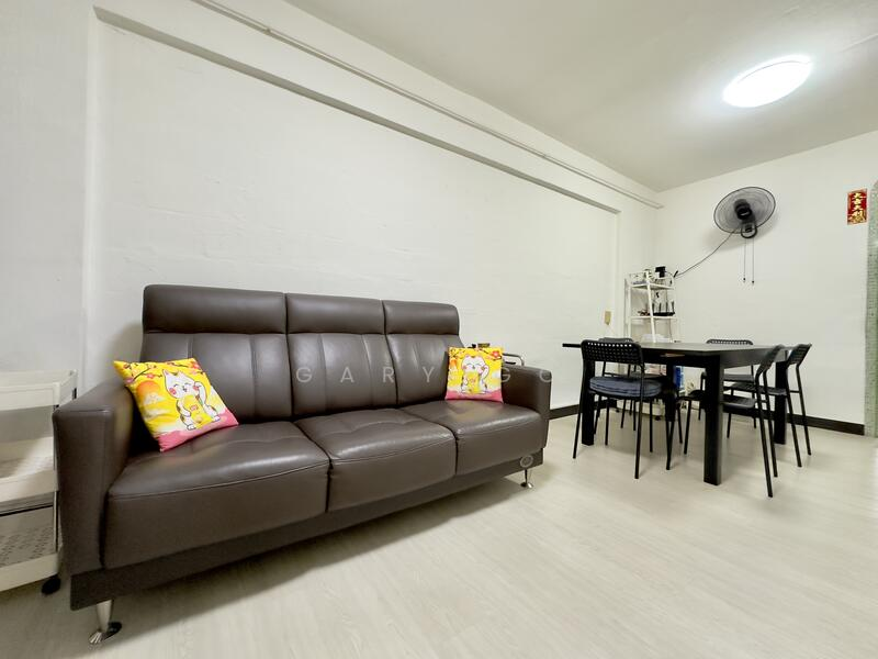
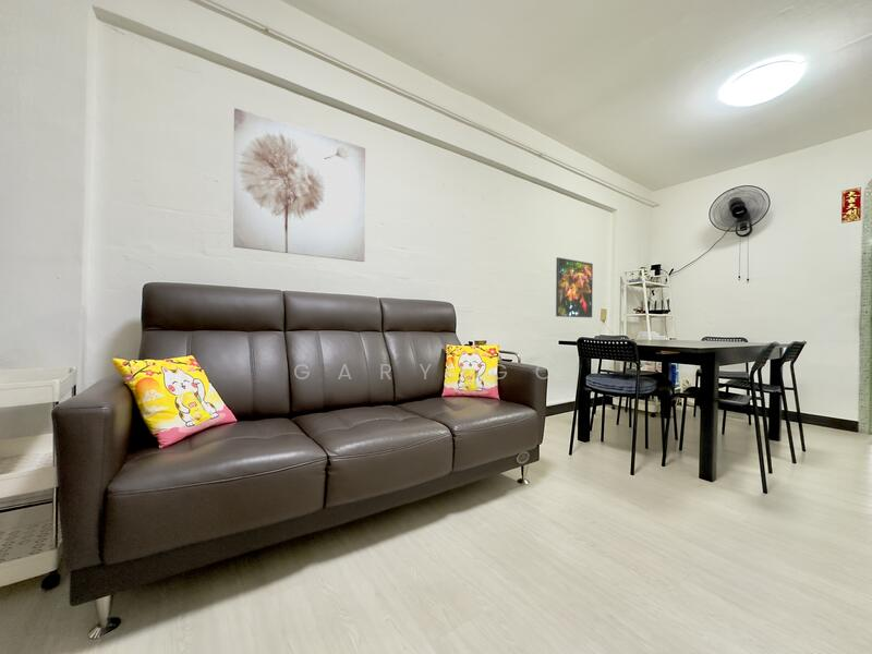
+ wall art [232,107,366,263]
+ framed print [555,256,594,318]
